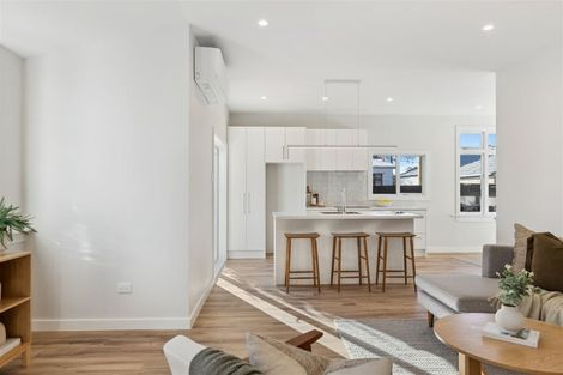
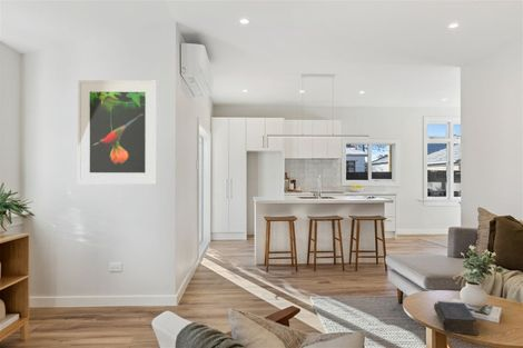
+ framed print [77,79,158,186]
+ book [433,300,478,336]
